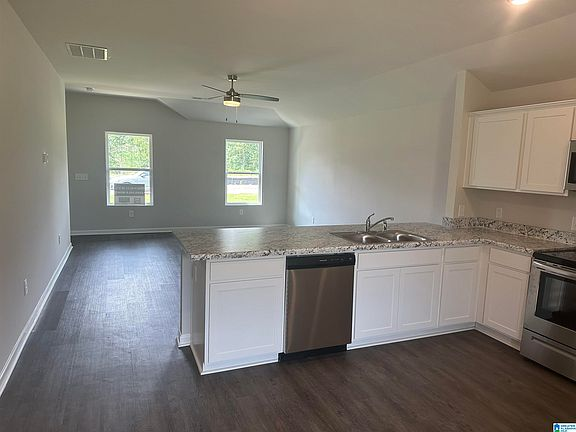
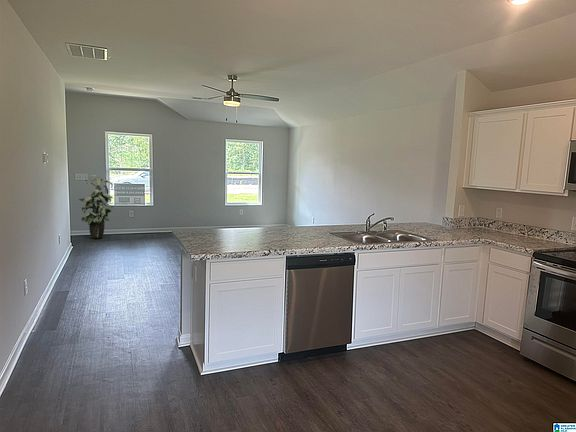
+ indoor plant [77,174,114,239]
